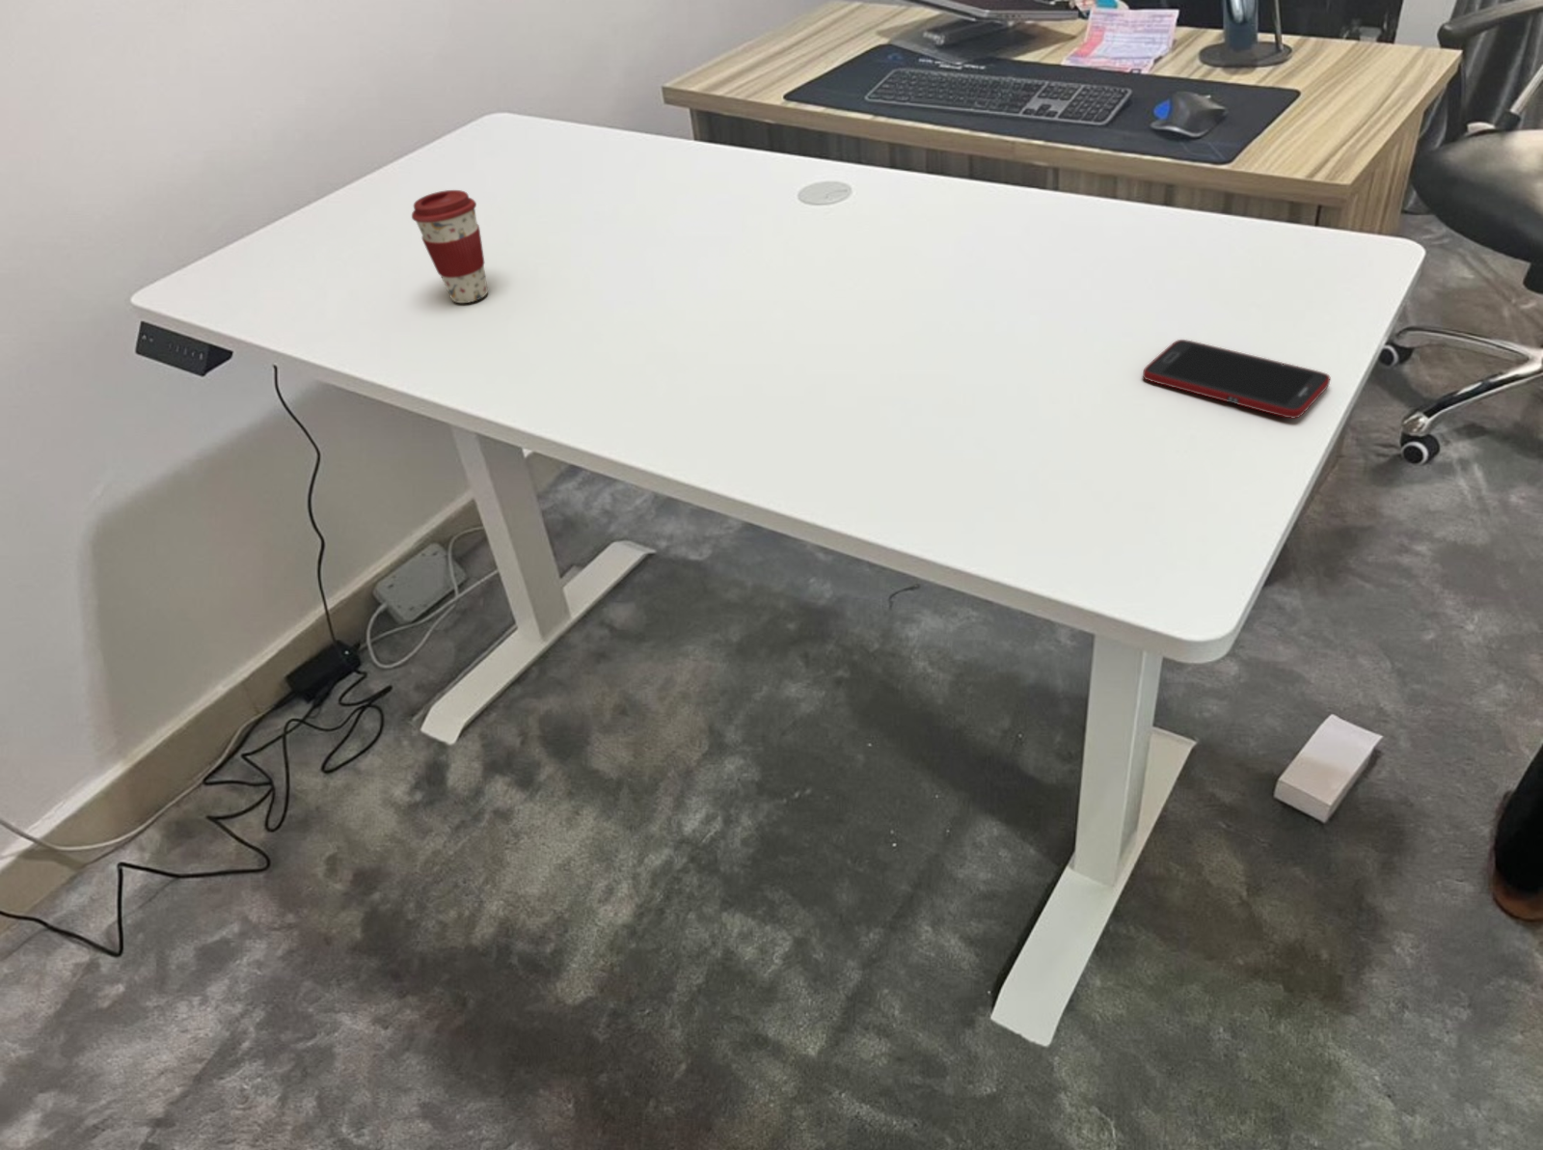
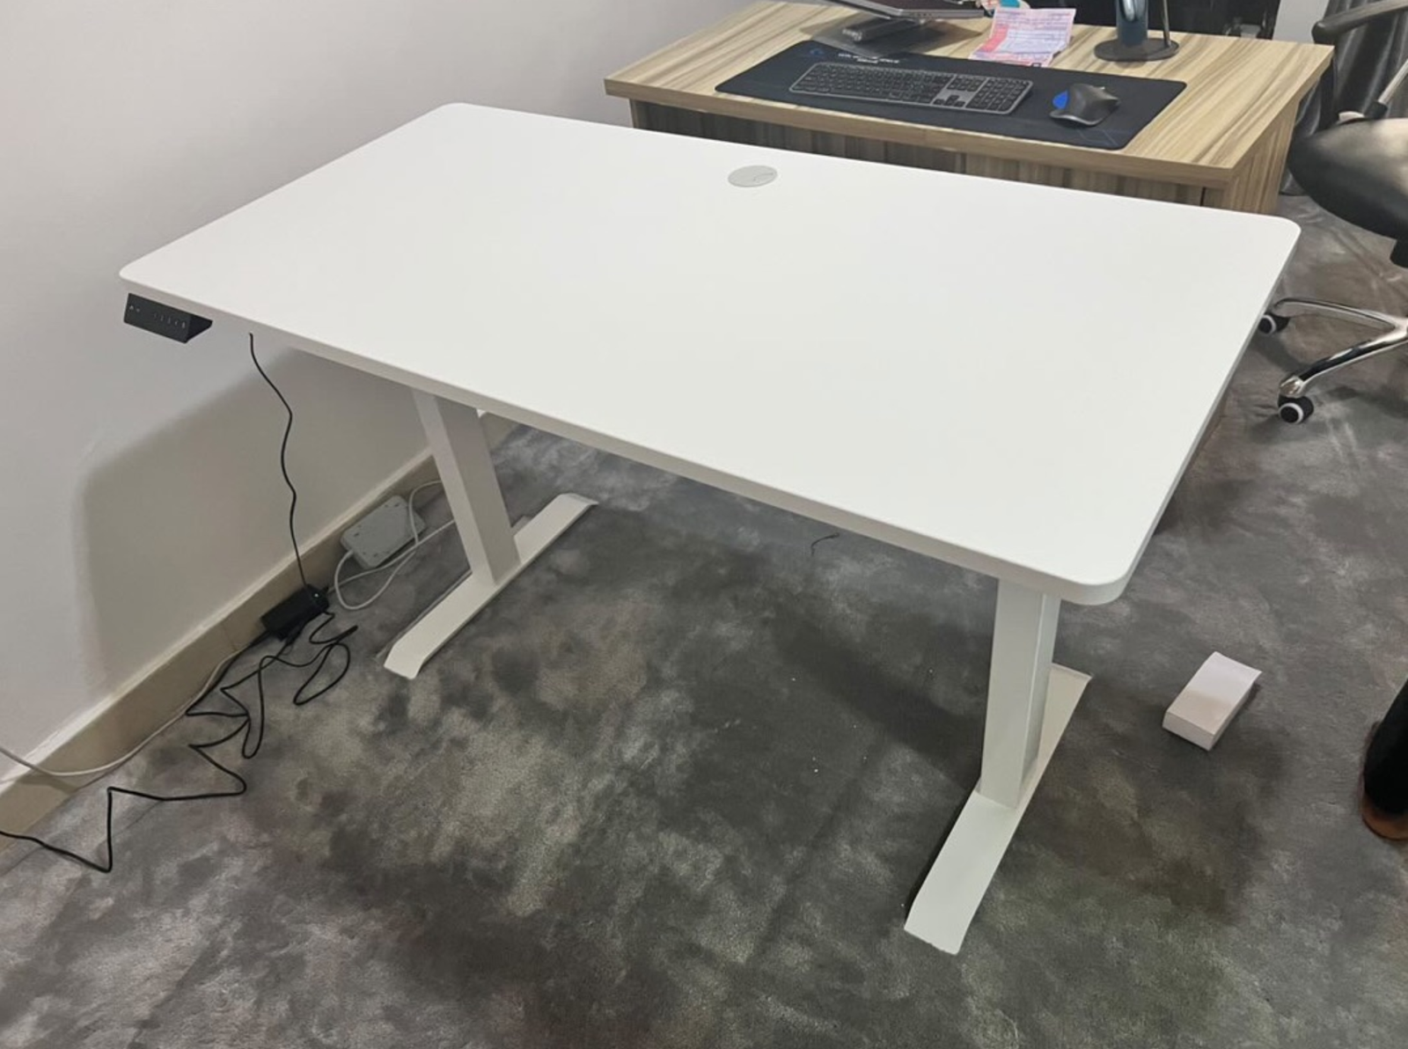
- coffee cup [411,190,489,304]
- cell phone [1142,338,1331,419]
